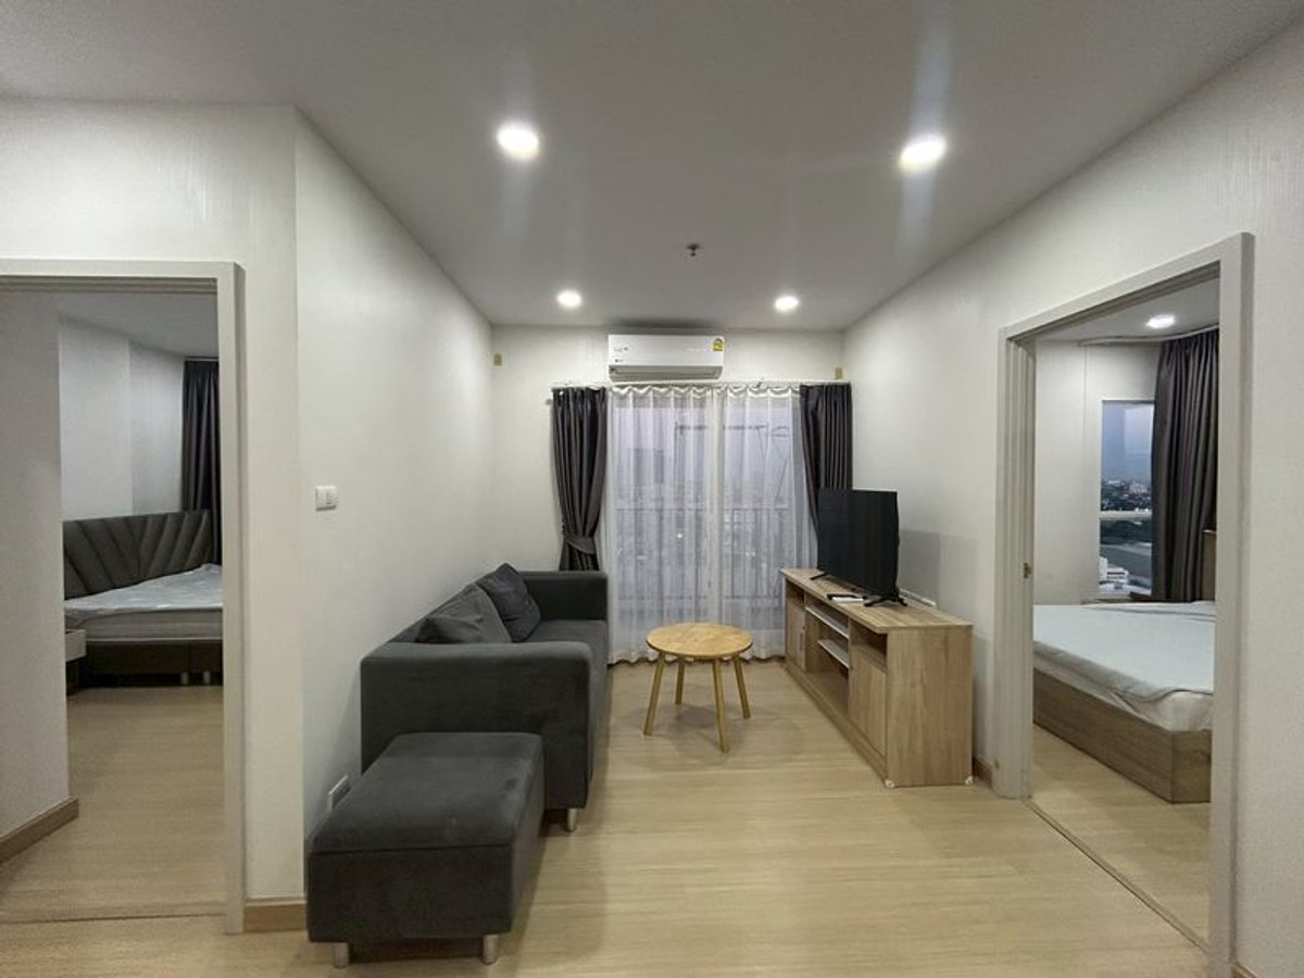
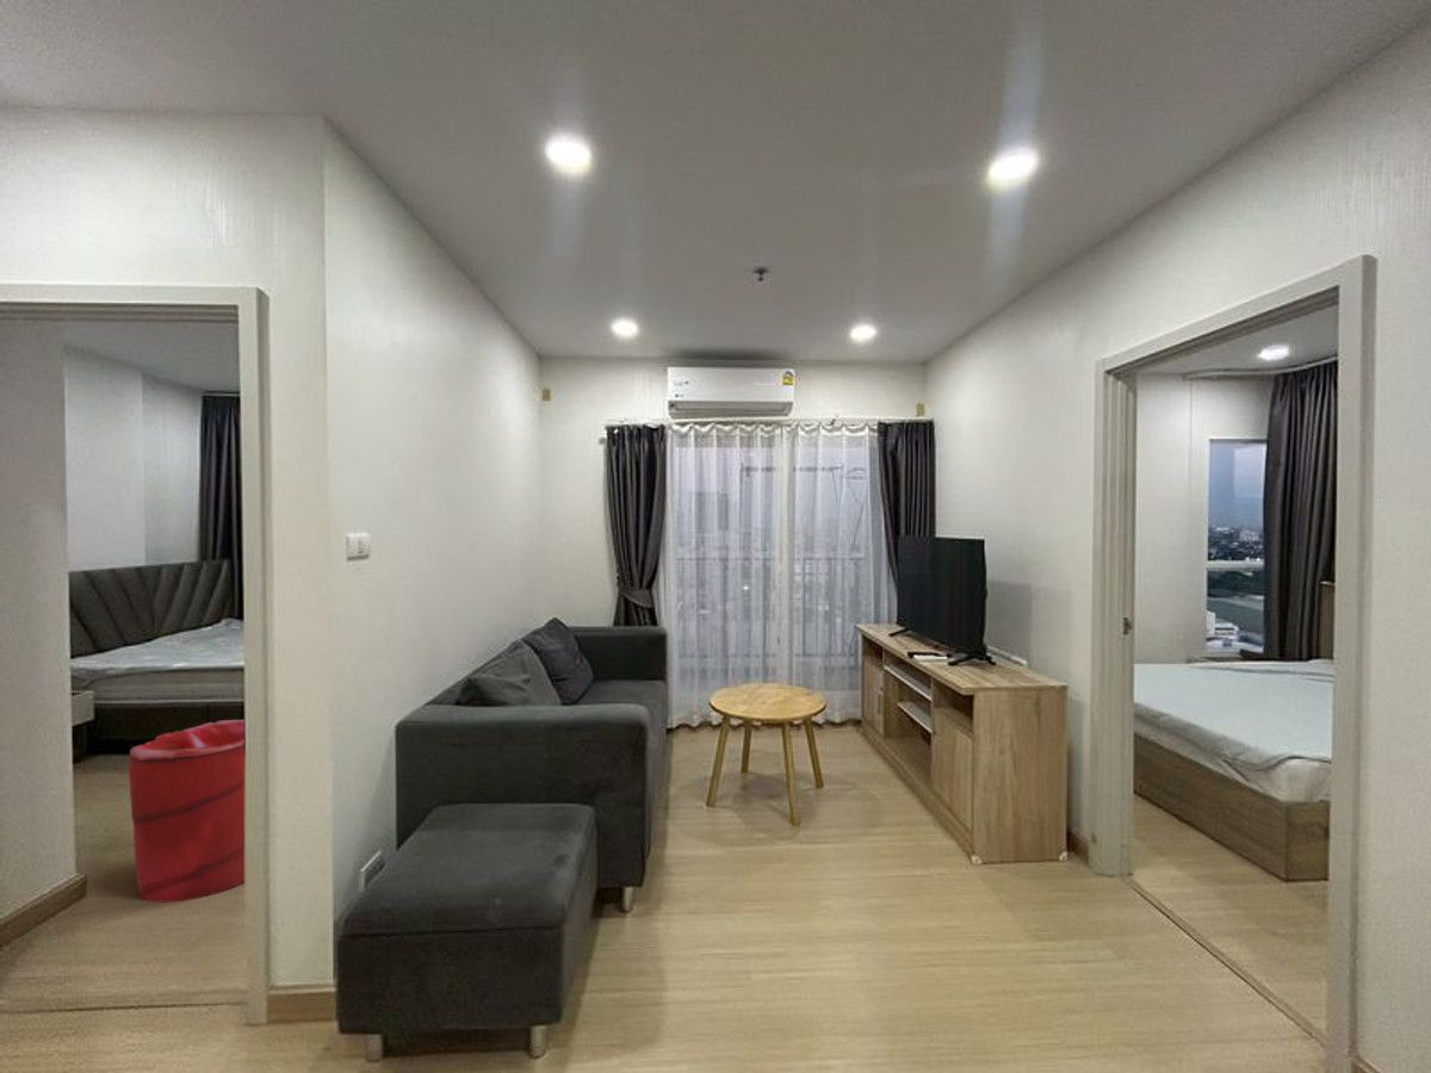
+ laundry hamper [128,719,246,904]
